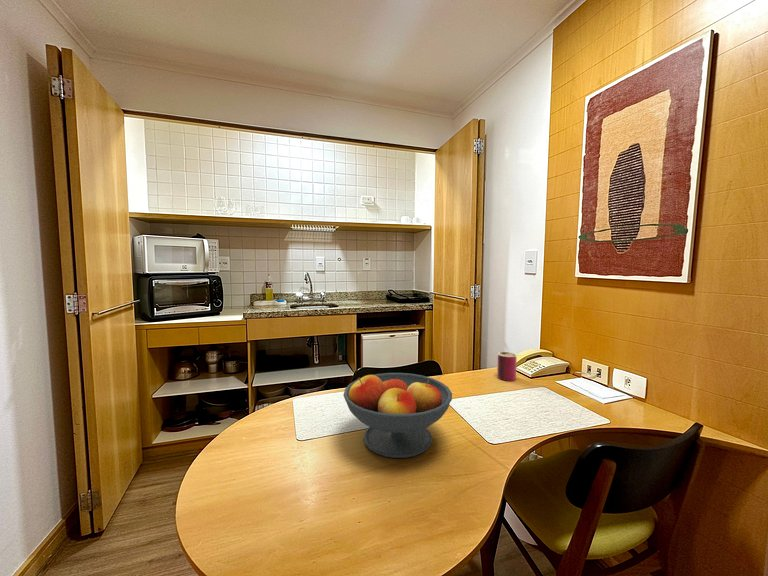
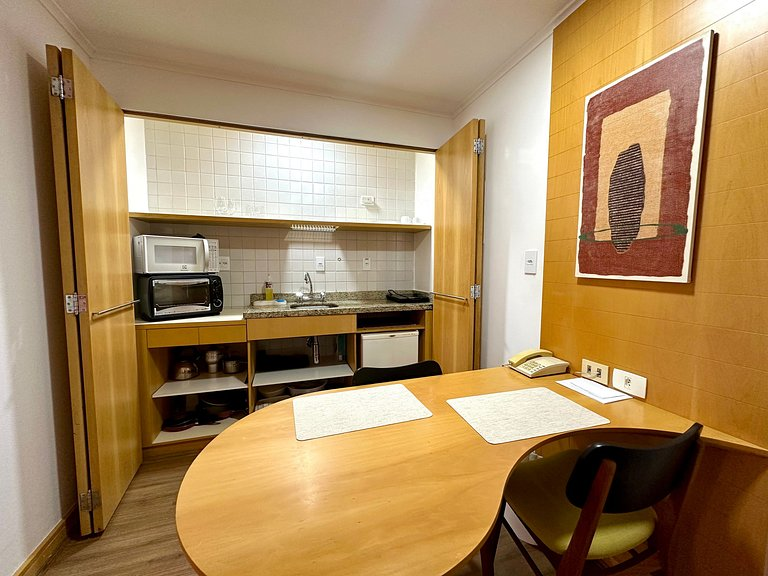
- can [496,351,518,382]
- fruit bowl [343,372,453,459]
